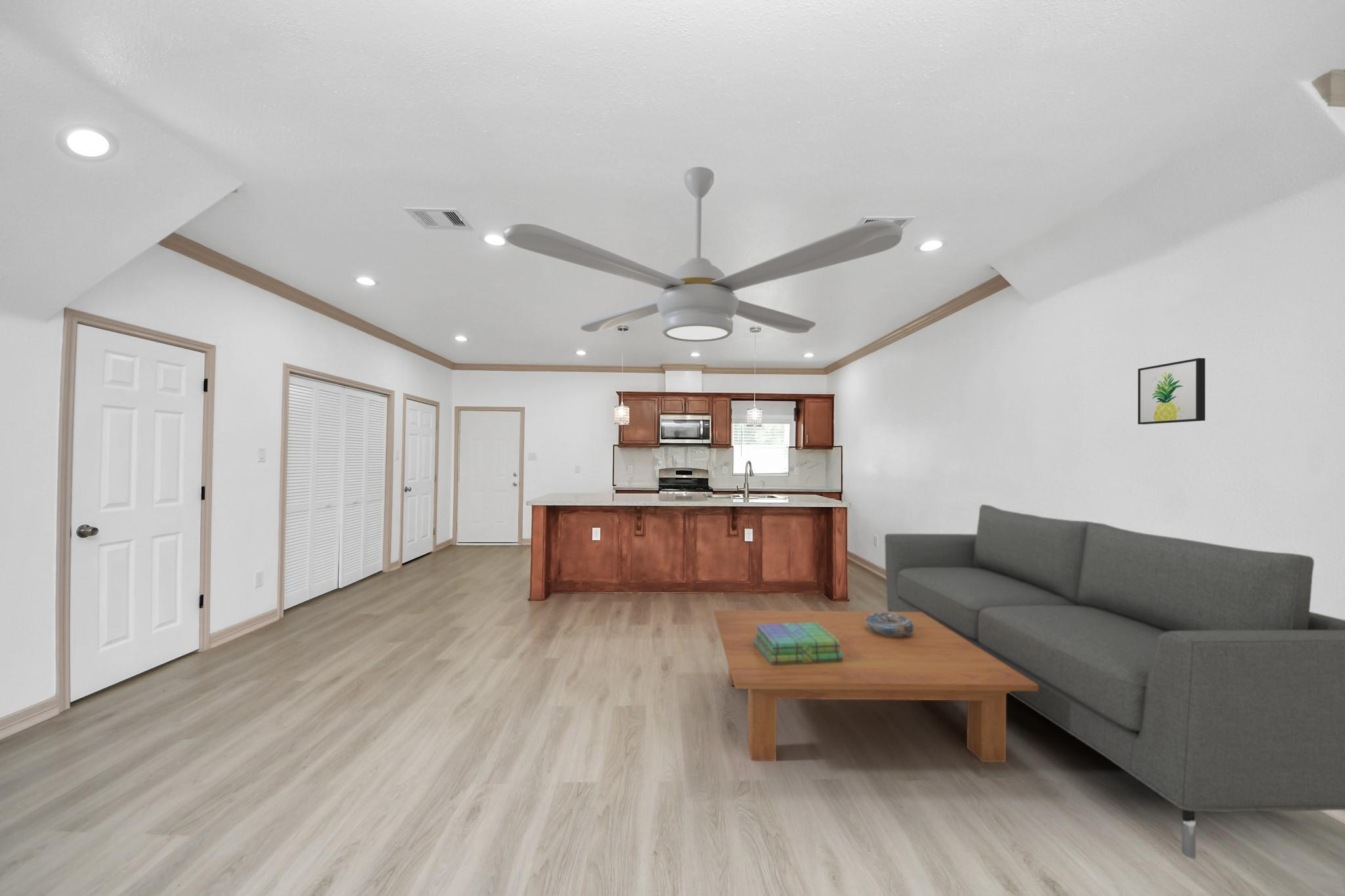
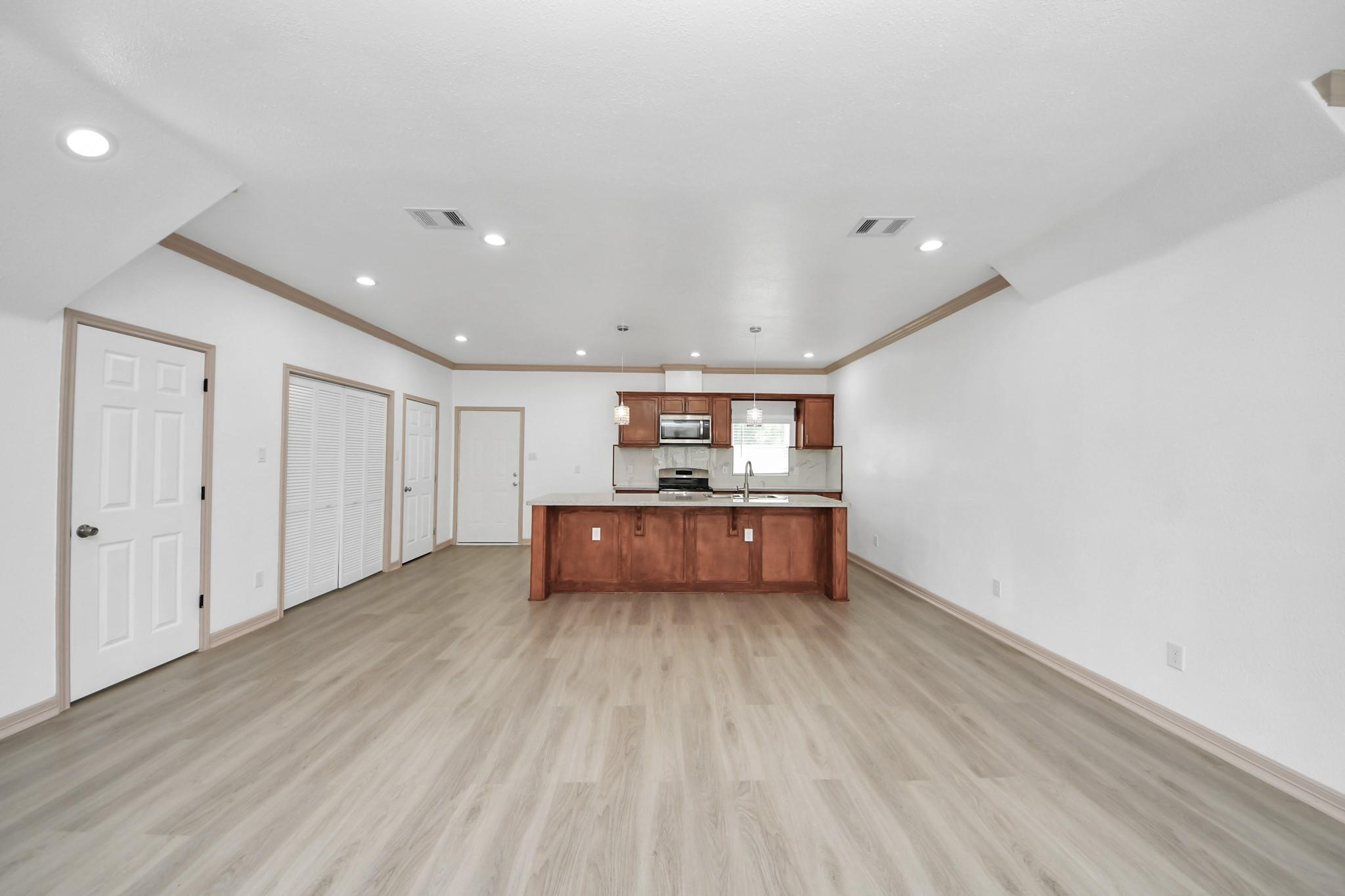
- decorative bowl [866,612,914,637]
- coffee table [713,610,1038,763]
- stack of books [753,623,843,664]
- wall art [1137,358,1206,425]
- sofa [884,503,1345,859]
- ceiling fan [502,166,904,343]
